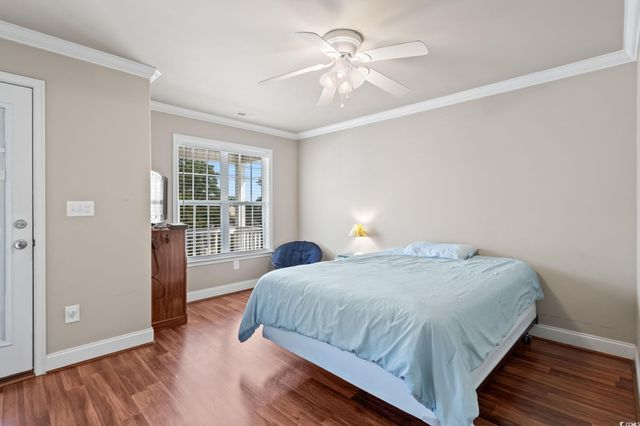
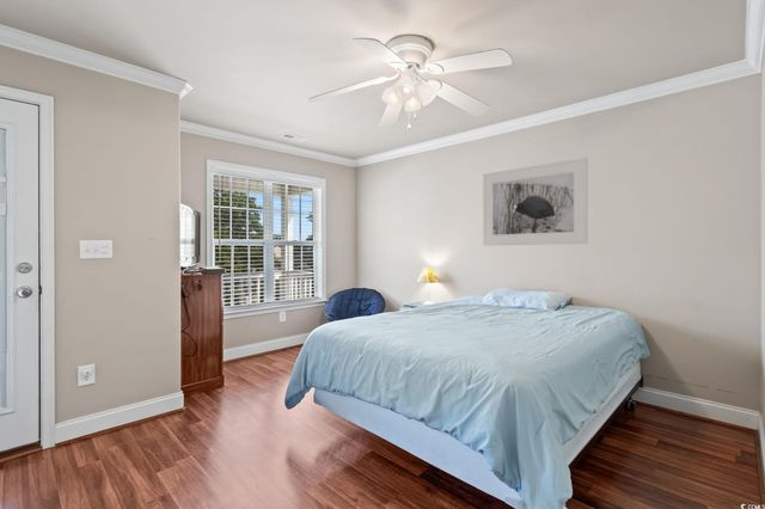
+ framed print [482,157,589,247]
